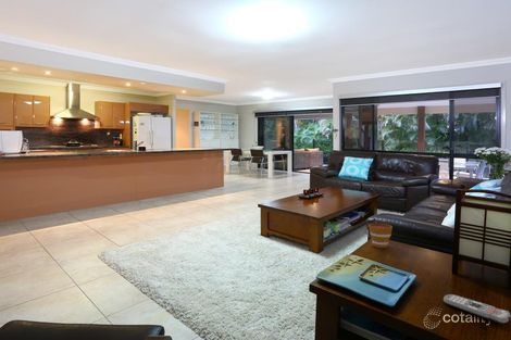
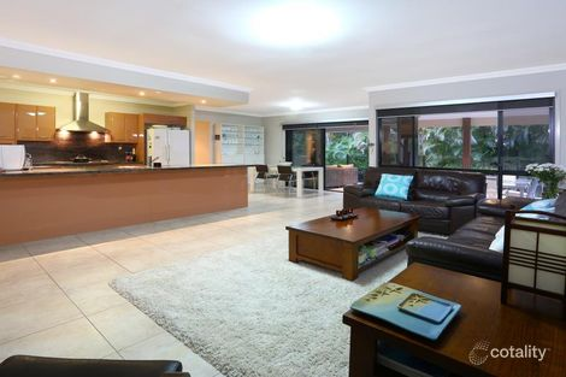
- remote control [443,293,511,325]
- cup [364,223,394,249]
